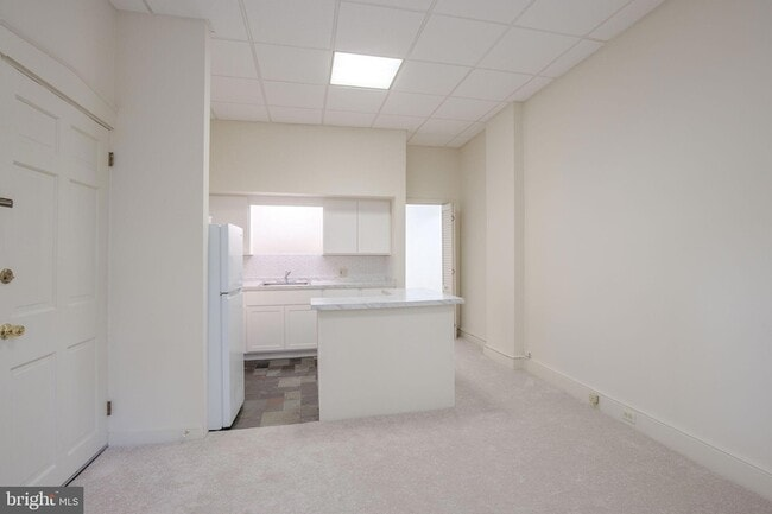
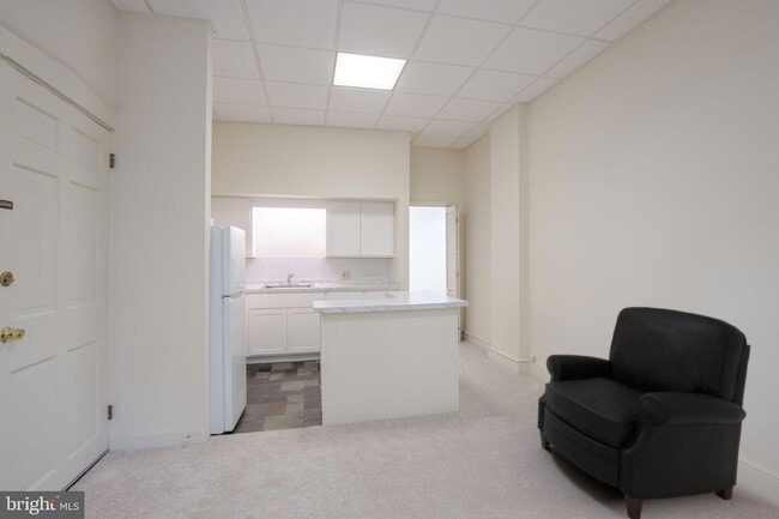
+ chair [537,306,751,519]
